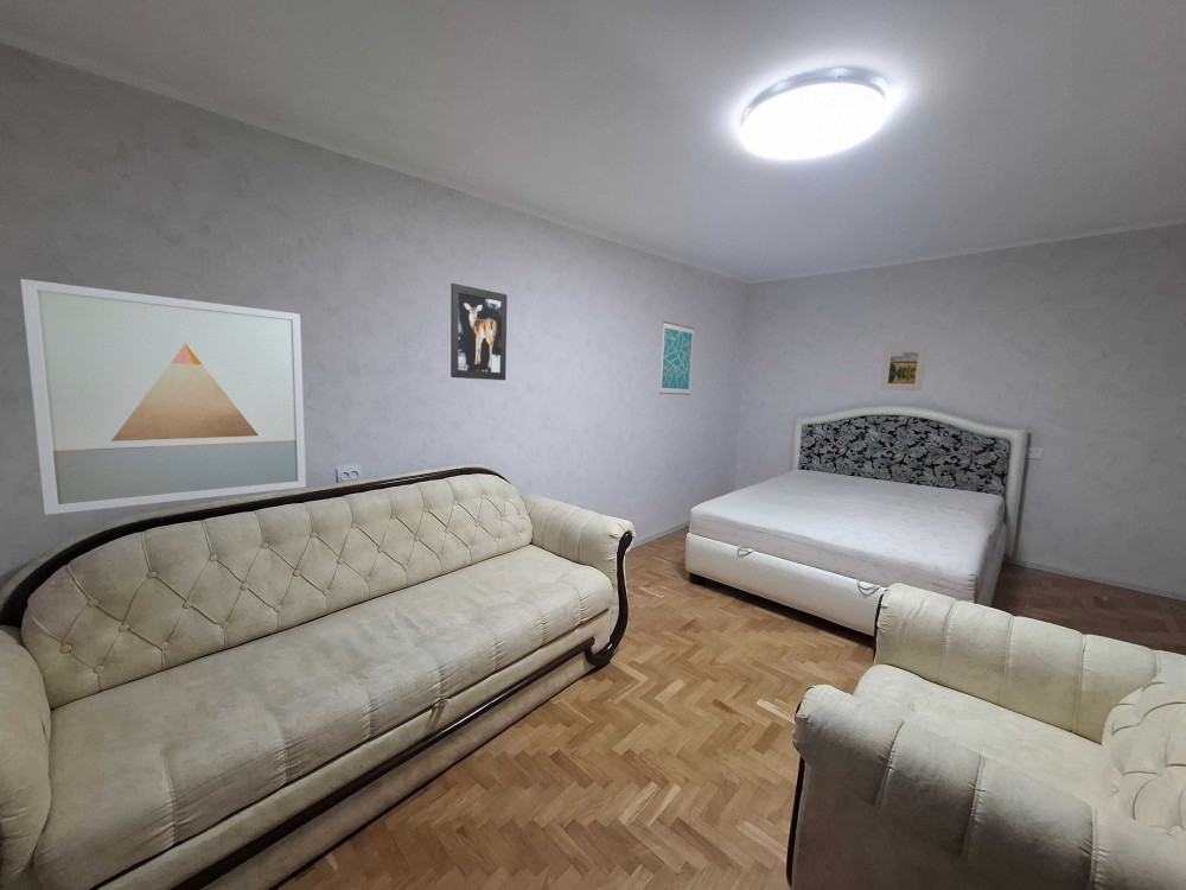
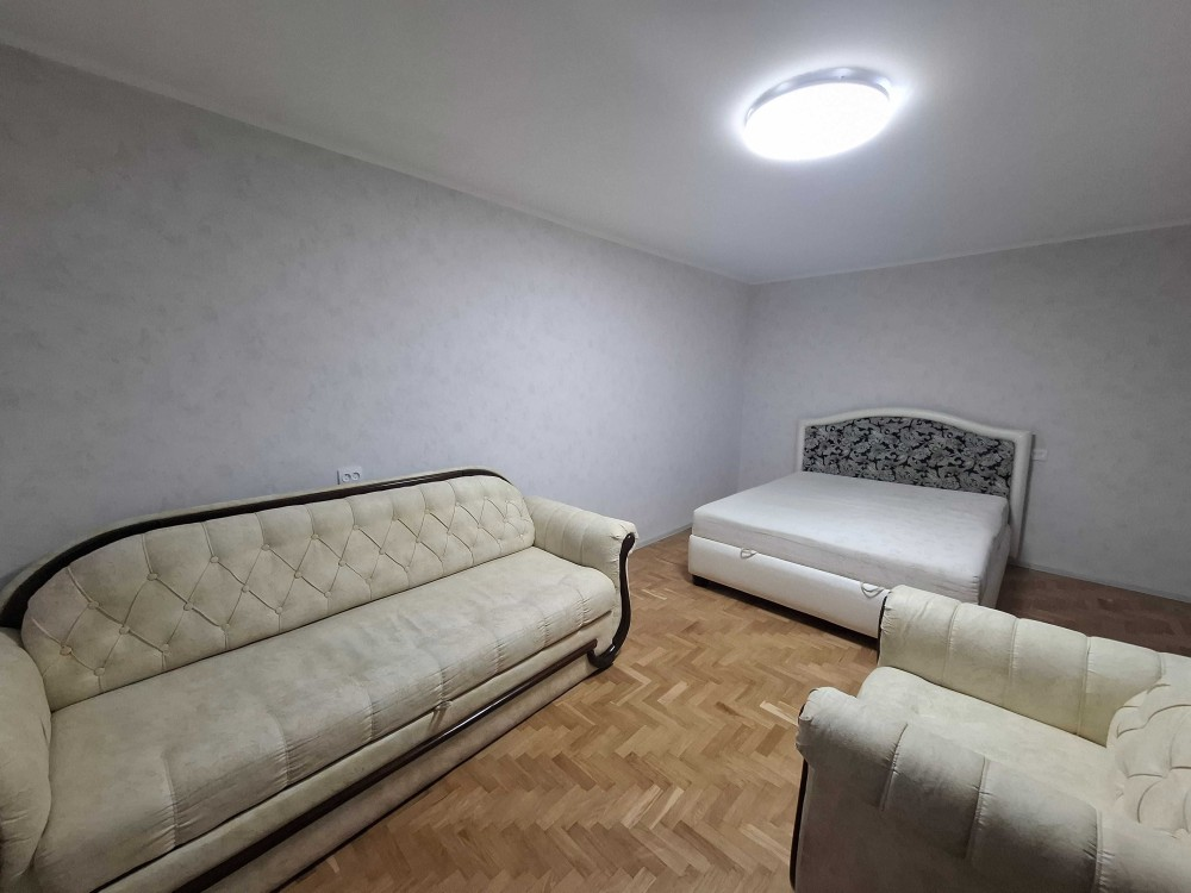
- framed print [879,344,929,392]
- wall art [19,278,307,516]
- wall art [658,320,695,396]
- wall art [449,282,509,381]
